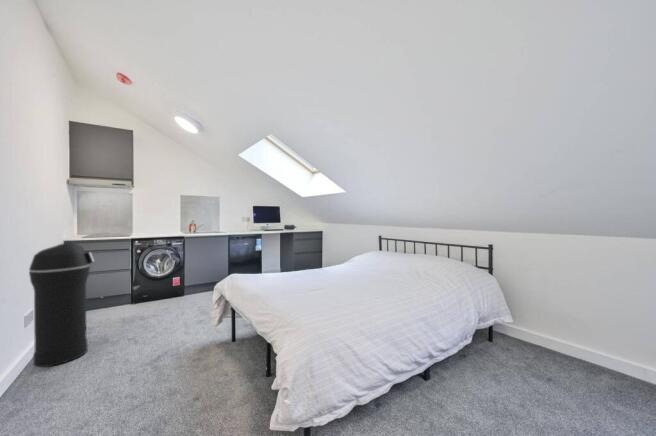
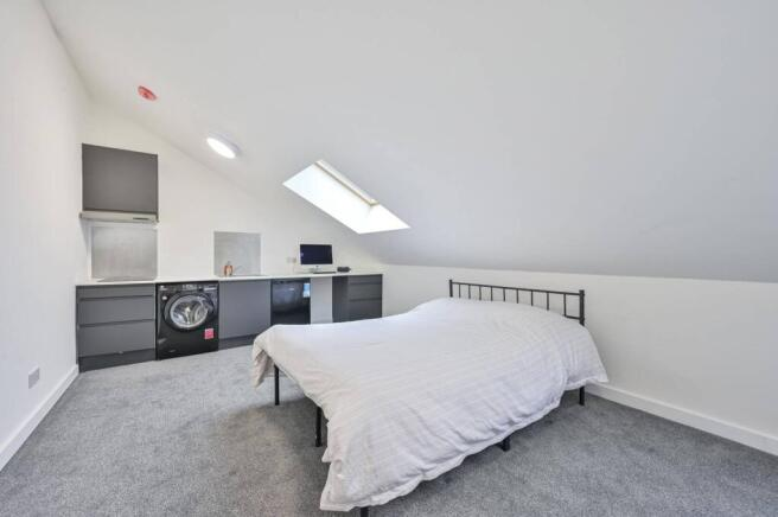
- trash can [28,242,95,368]
